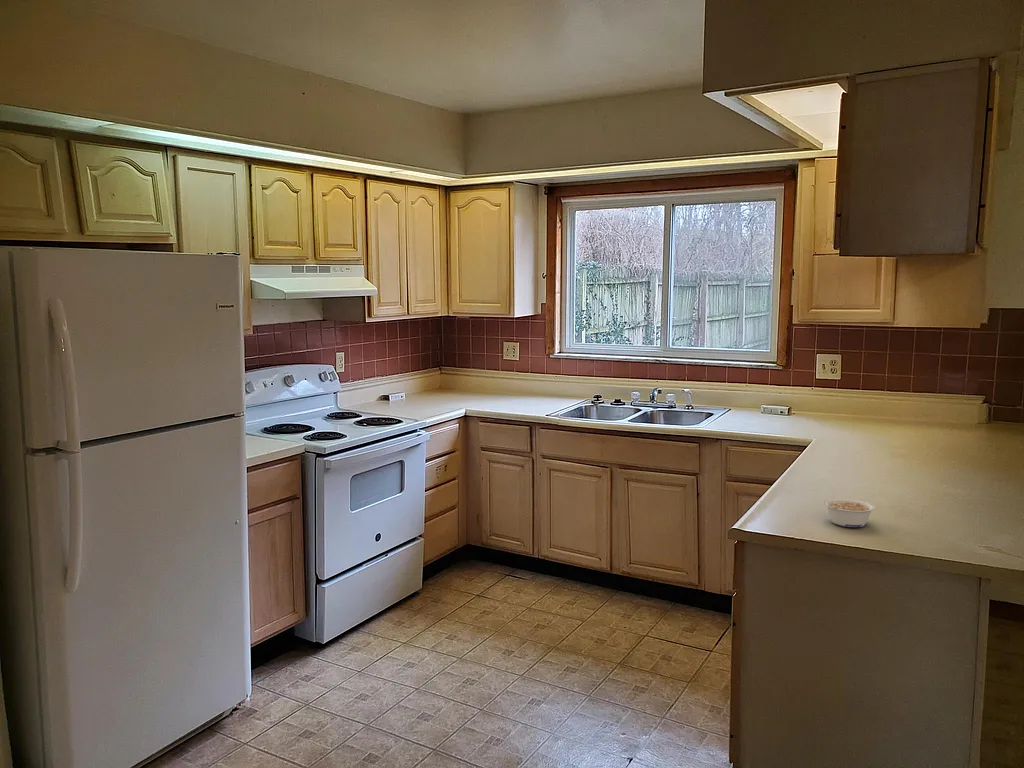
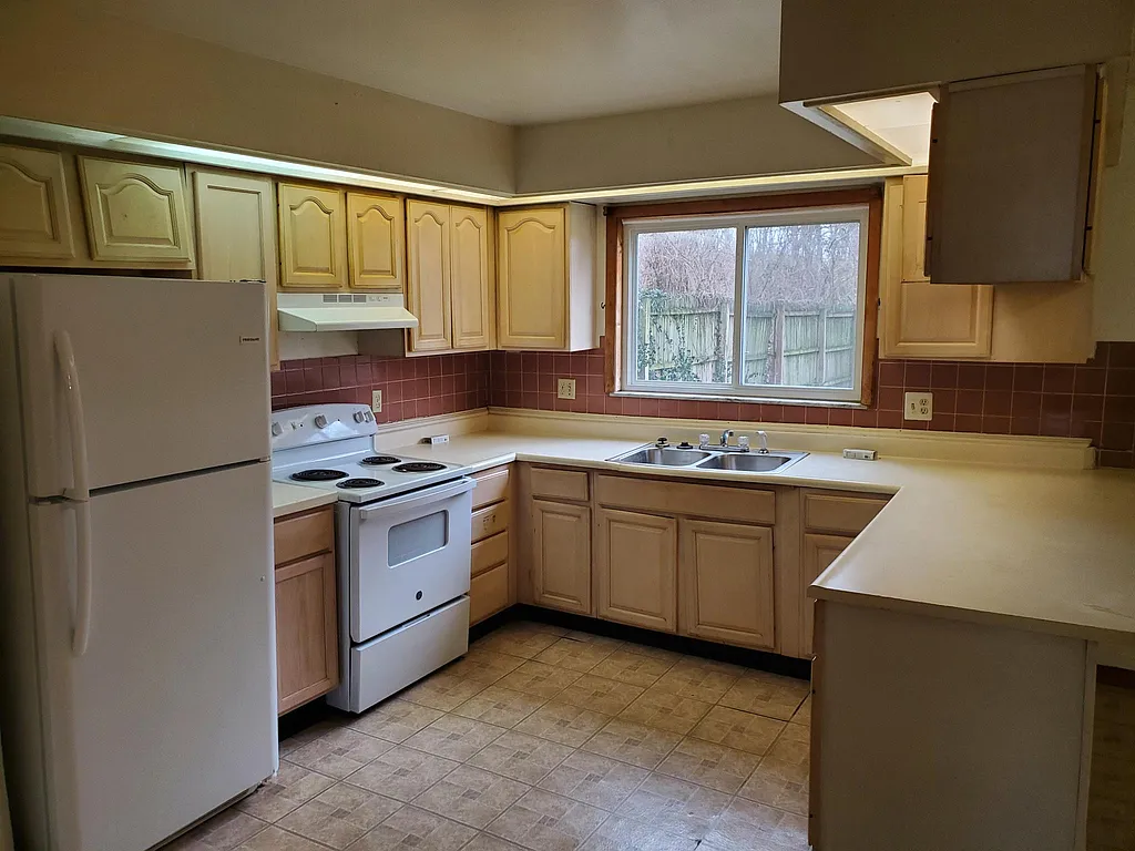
- legume [823,497,876,528]
